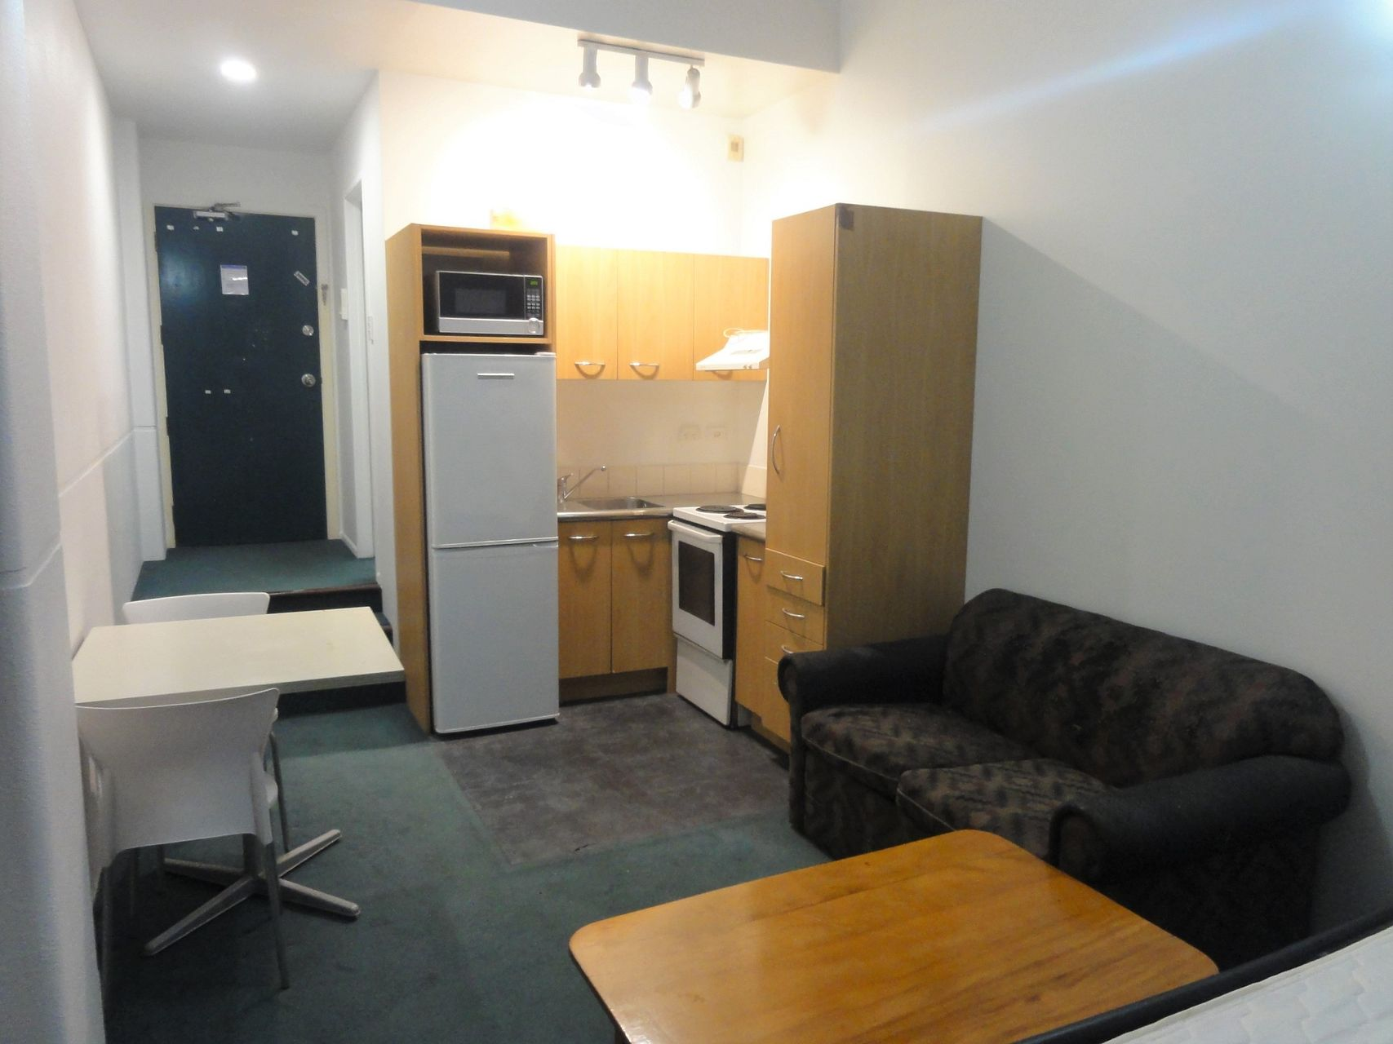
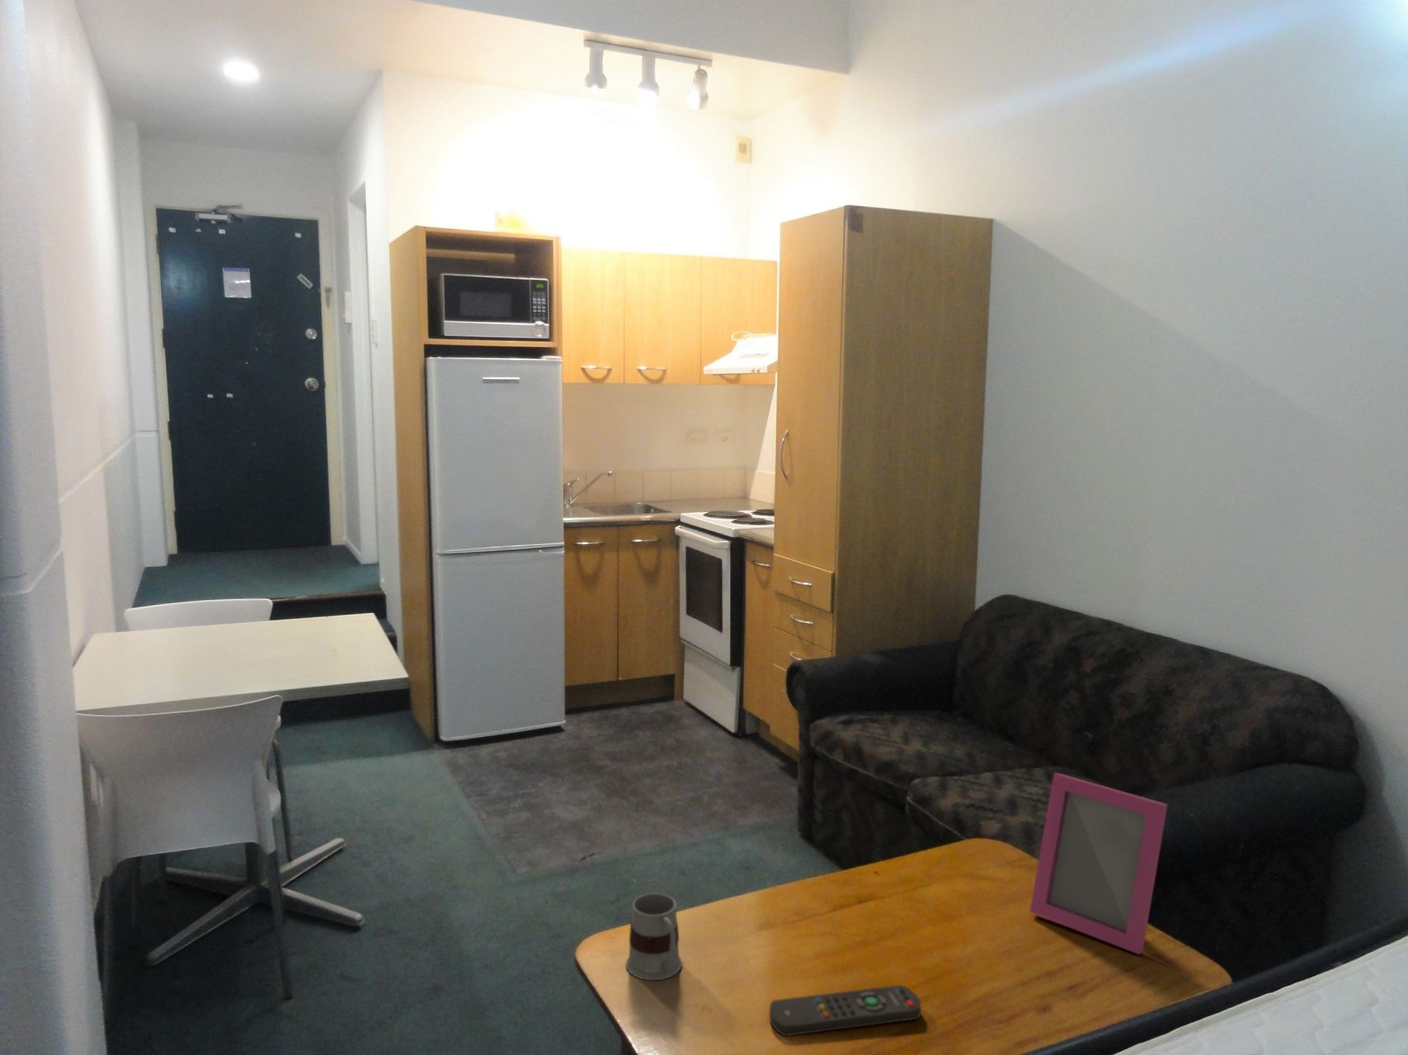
+ remote control [768,984,922,1037]
+ mug [625,892,683,982]
+ picture frame [1029,772,1169,955]
